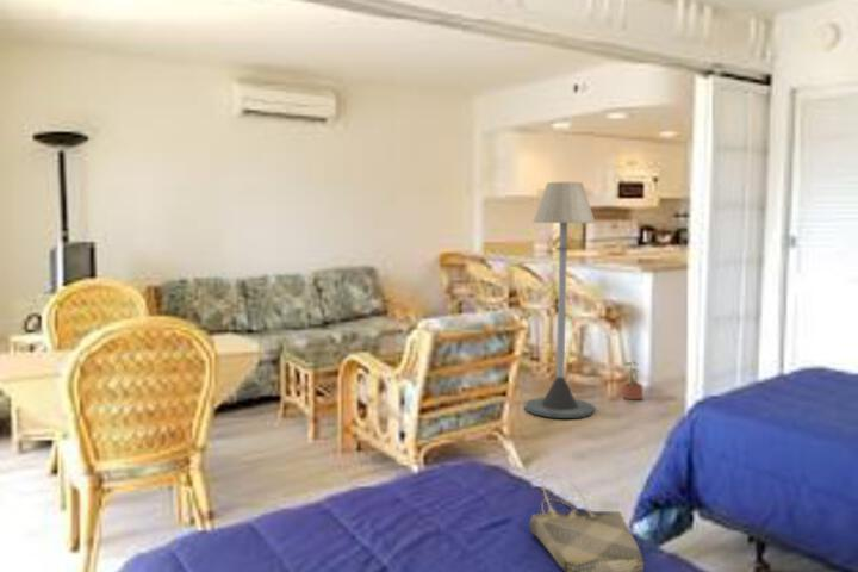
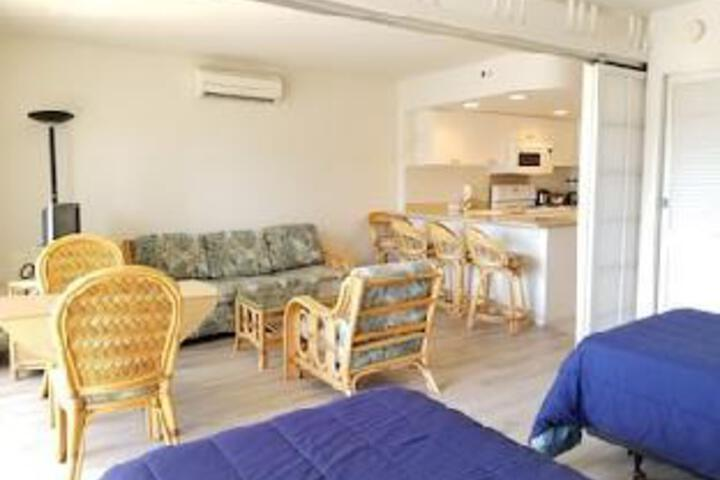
- potted plant [620,361,644,400]
- floor lamp [524,181,596,419]
- tote bag [528,474,645,572]
